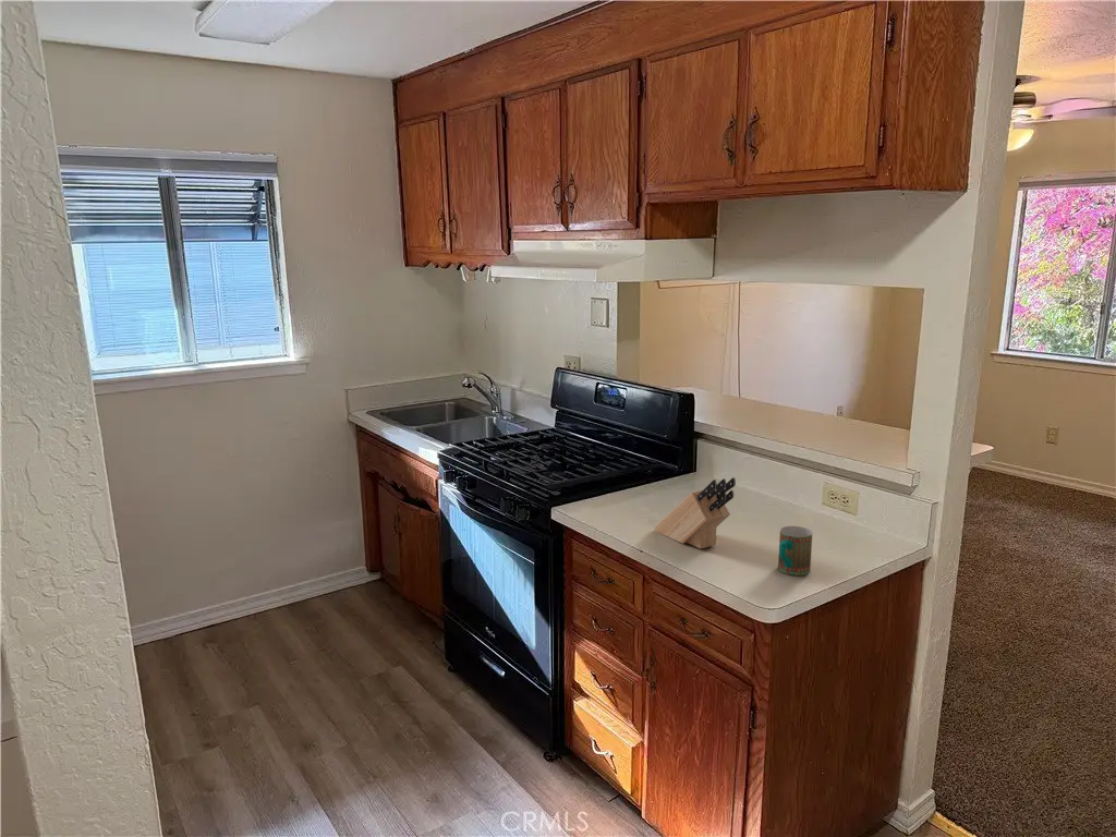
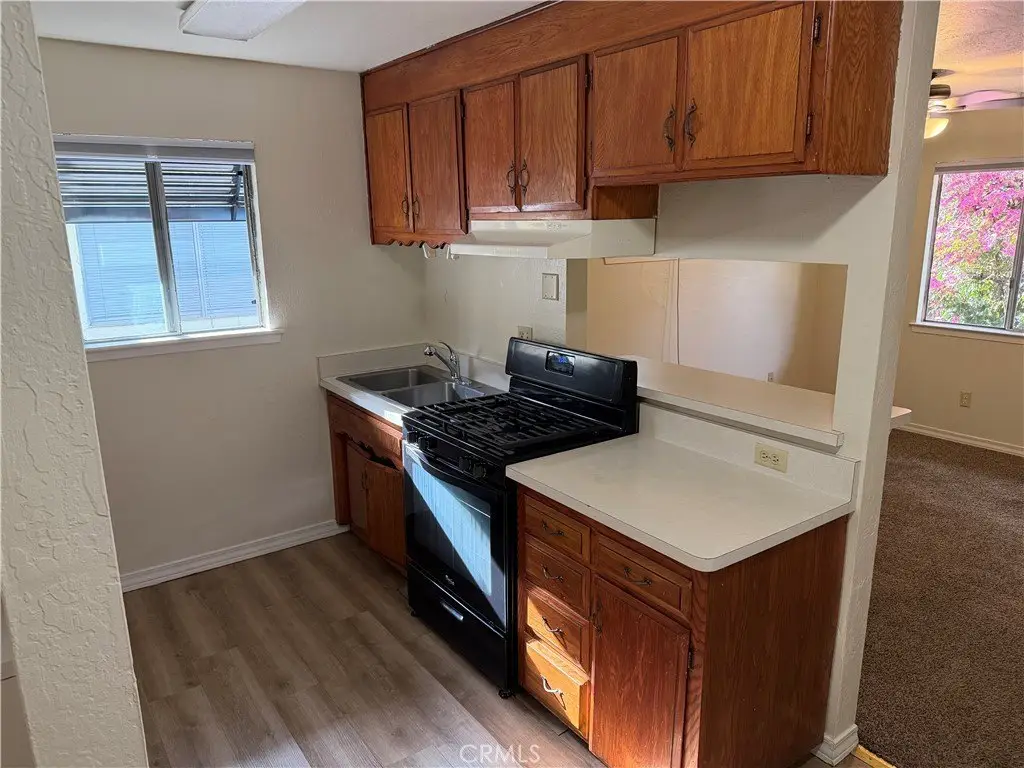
- knife block [653,476,737,550]
- mug [777,525,813,577]
